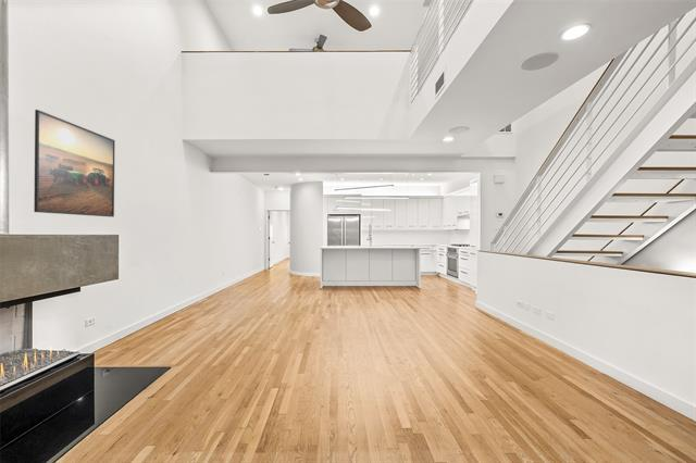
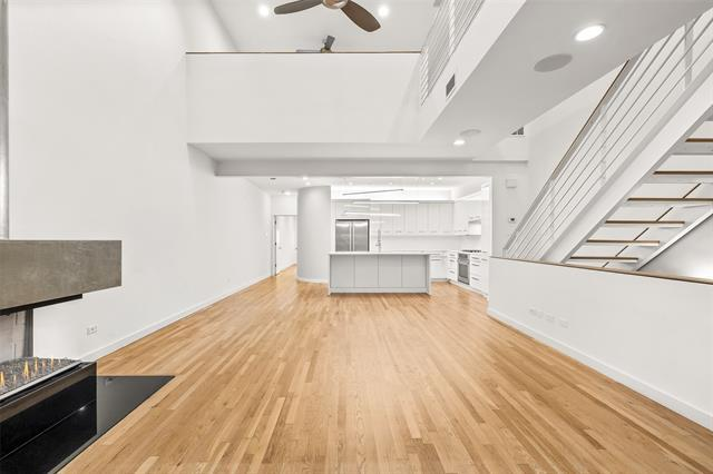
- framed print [33,109,116,218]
